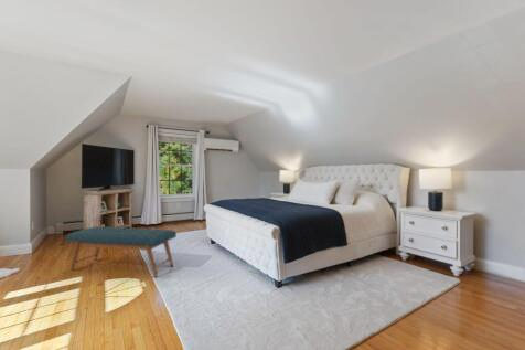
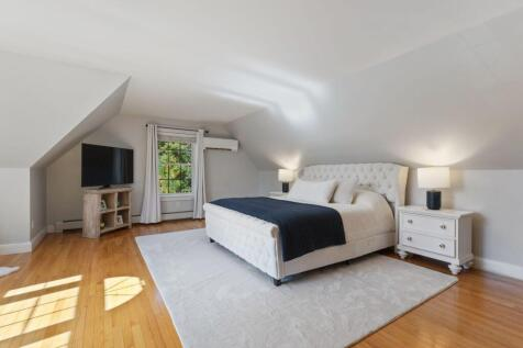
- bench [65,225,178,278]
